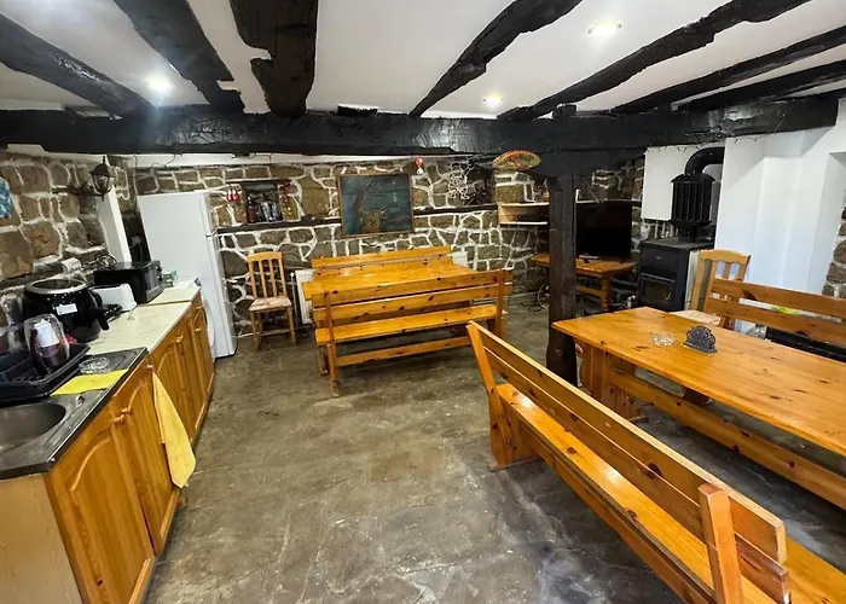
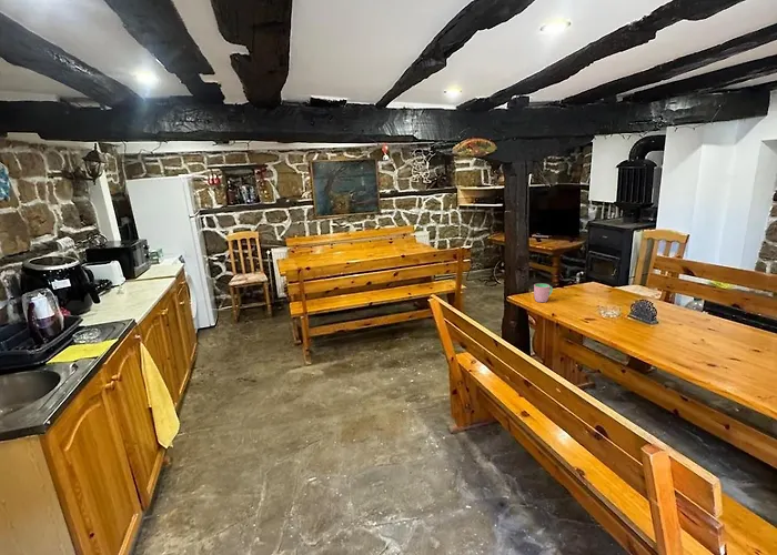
+ cup [533,282,554,303]
